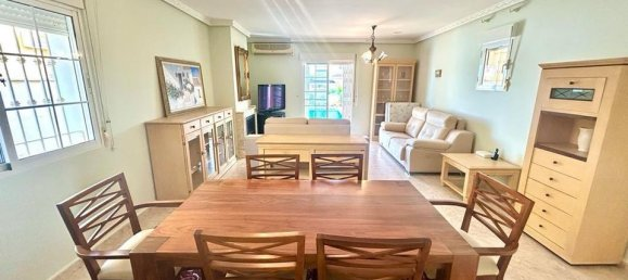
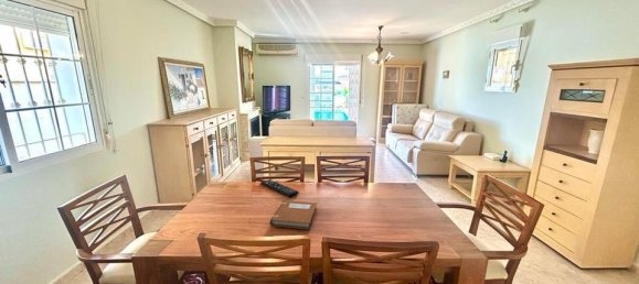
+ remote control [259,178,300,198]
+ notebook [269,199,318,230]
